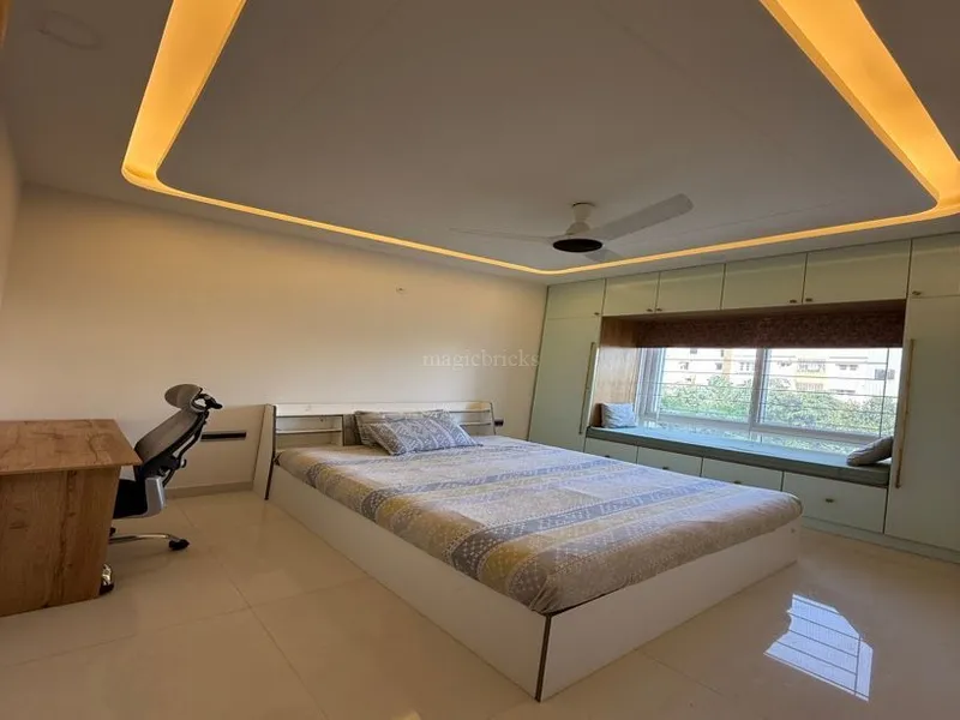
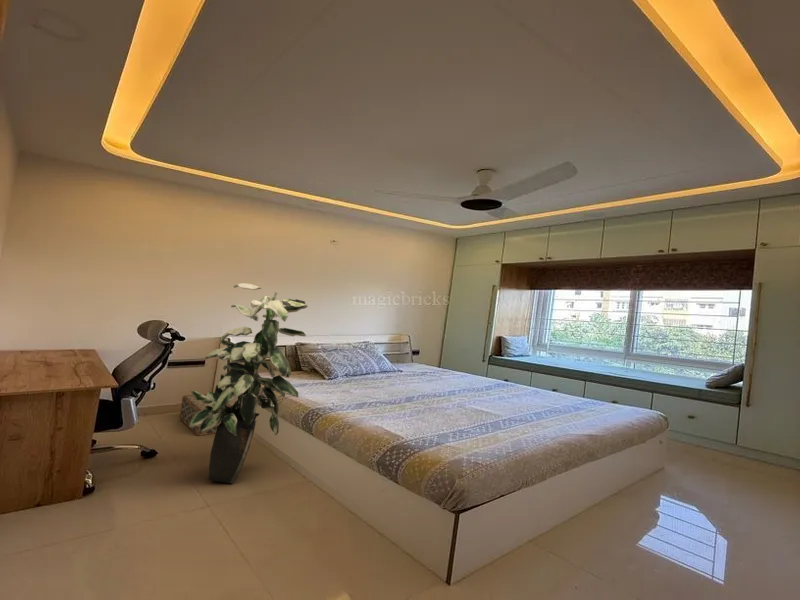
+ indoor plant [189,282,309,484]
+ woven basket [179,393,232,437]
